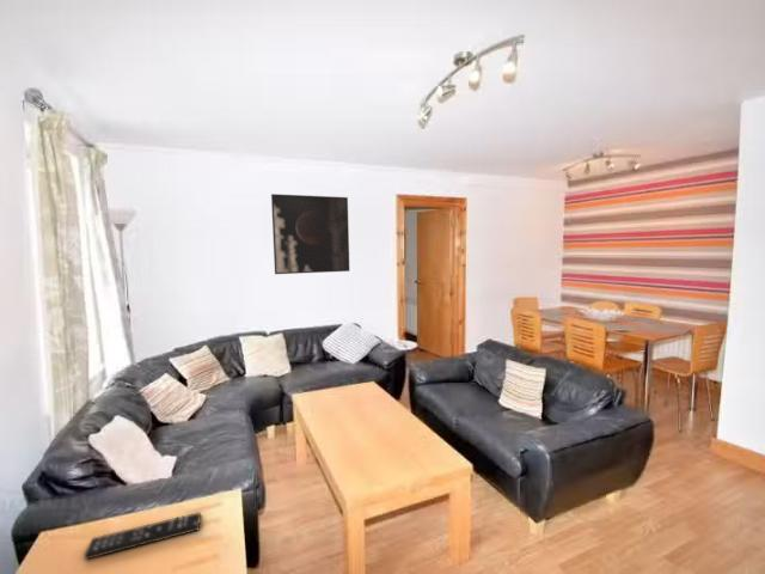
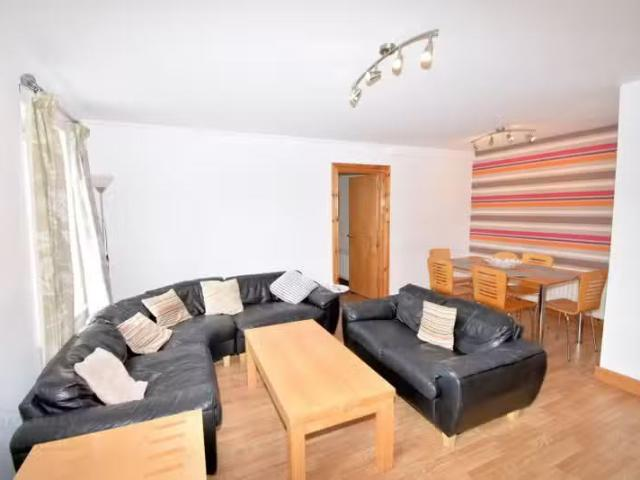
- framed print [270,193,350,275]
- remote control [82,511,202,561]
